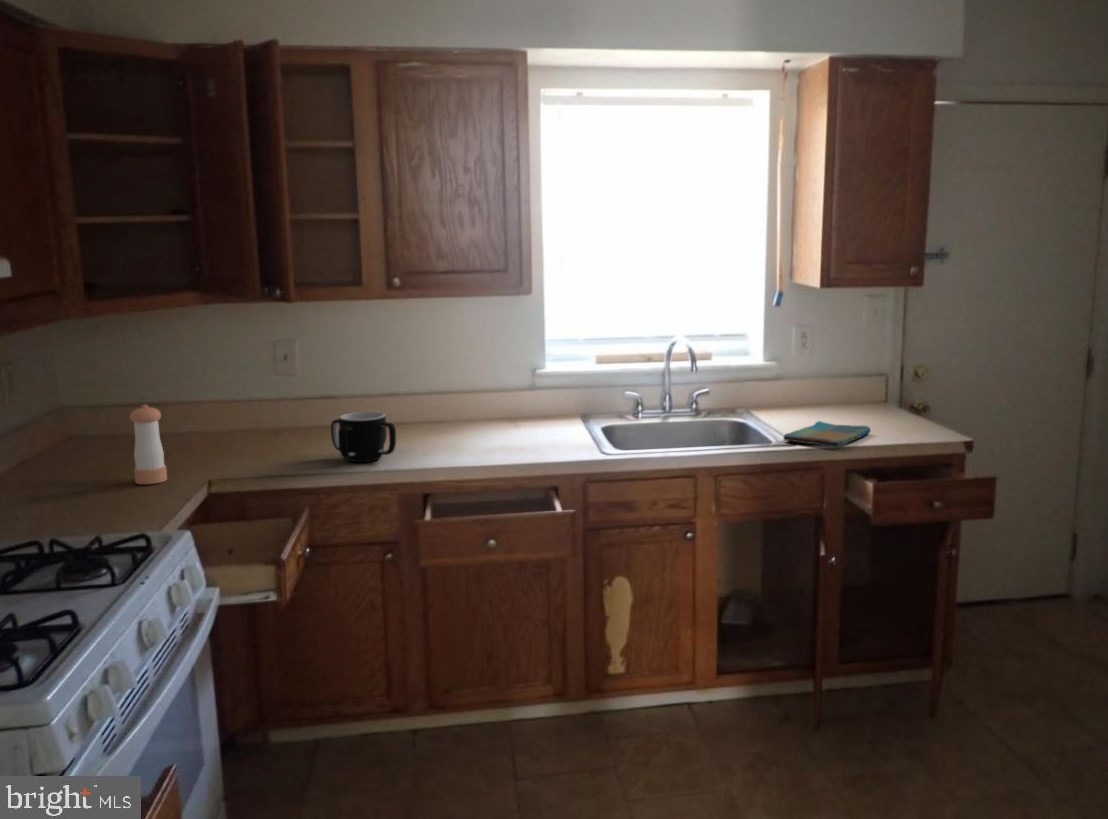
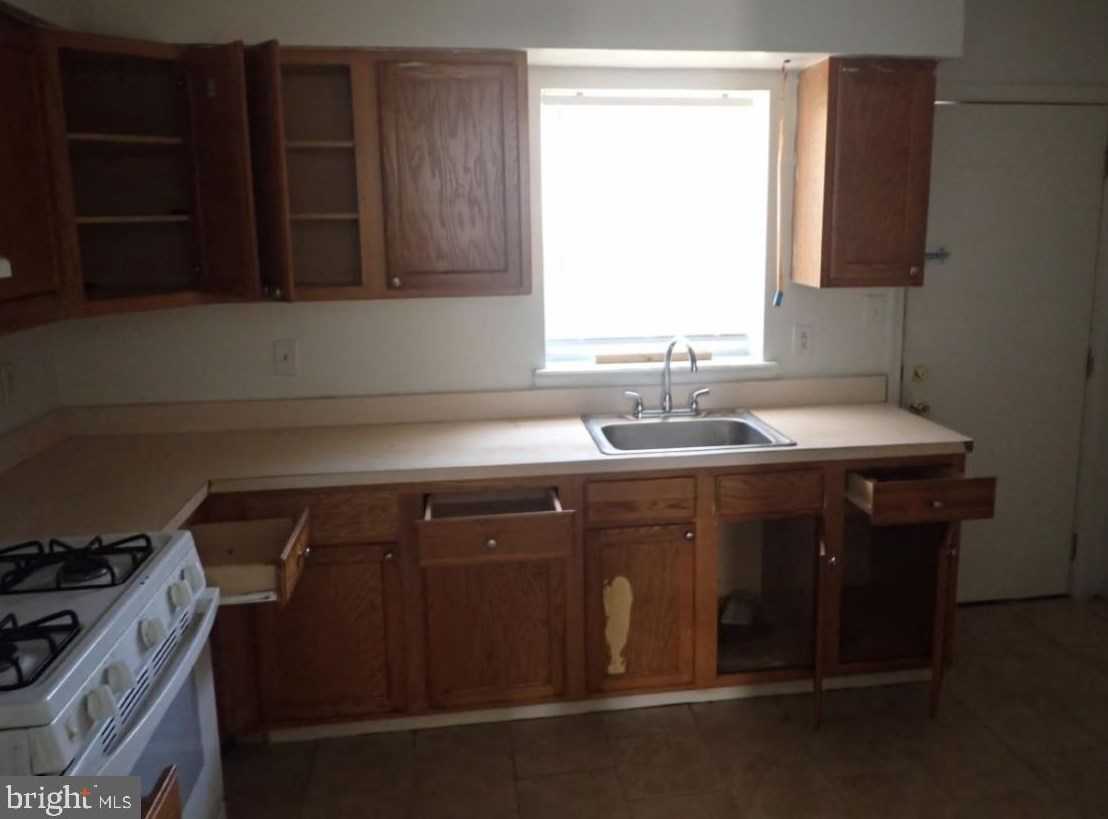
- dish towel [782,420,872,448]
- mug [330,411,397,463]
- pepper shaker [129,404,168,485]
